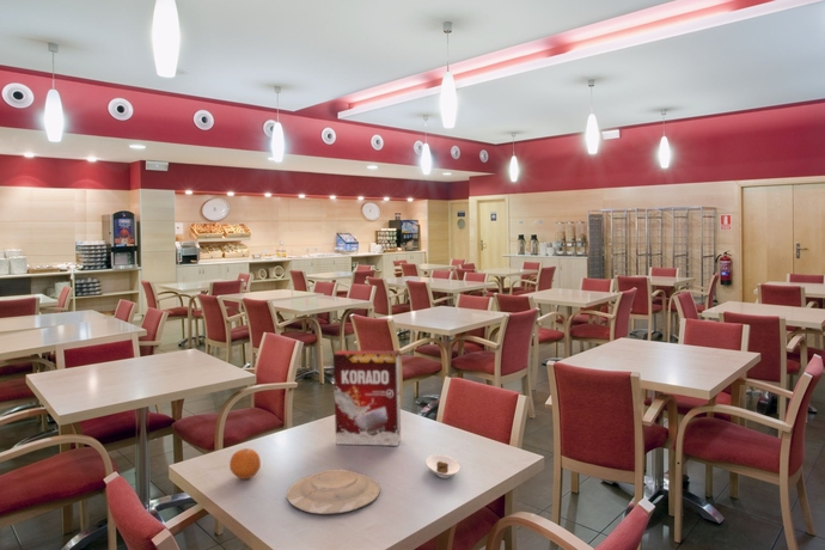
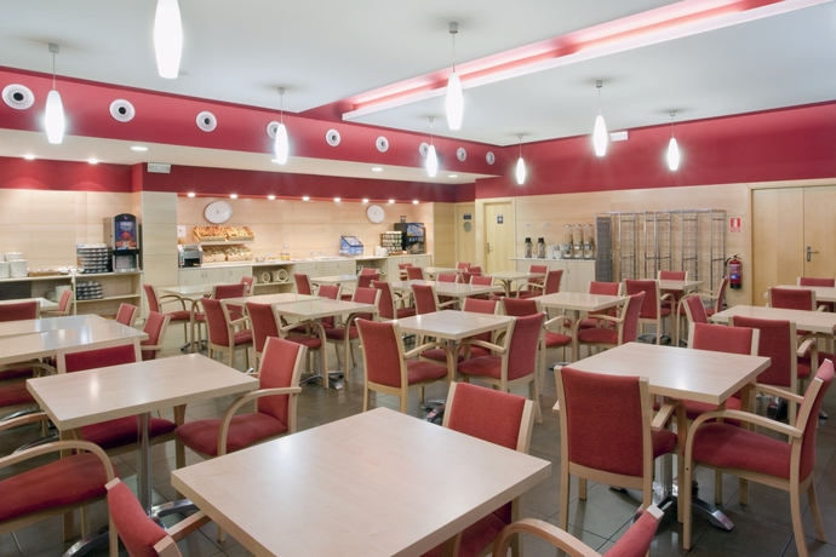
- saucer [424,453,462,479]
- plate [286,468,381,515]
- fruit [228,447,262,481]
- cereal box [332,349,402,447]
